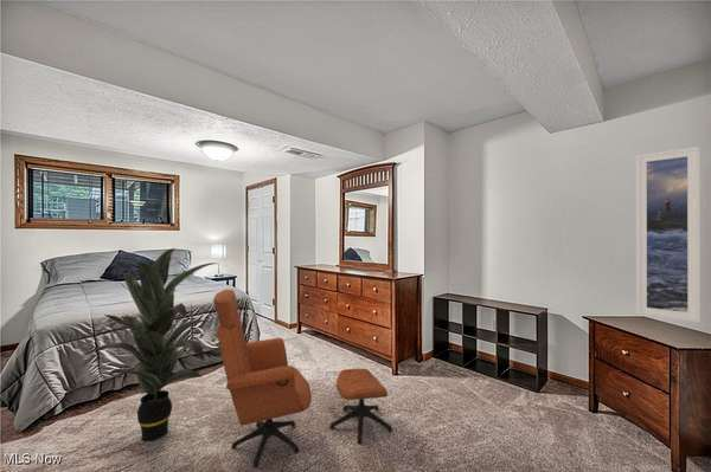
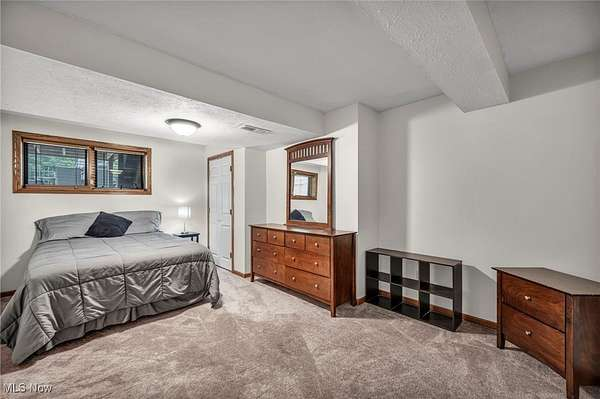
- indoor plant [78,247,217,442]
- armchair [212,289,393,468]
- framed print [635,146,702,323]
